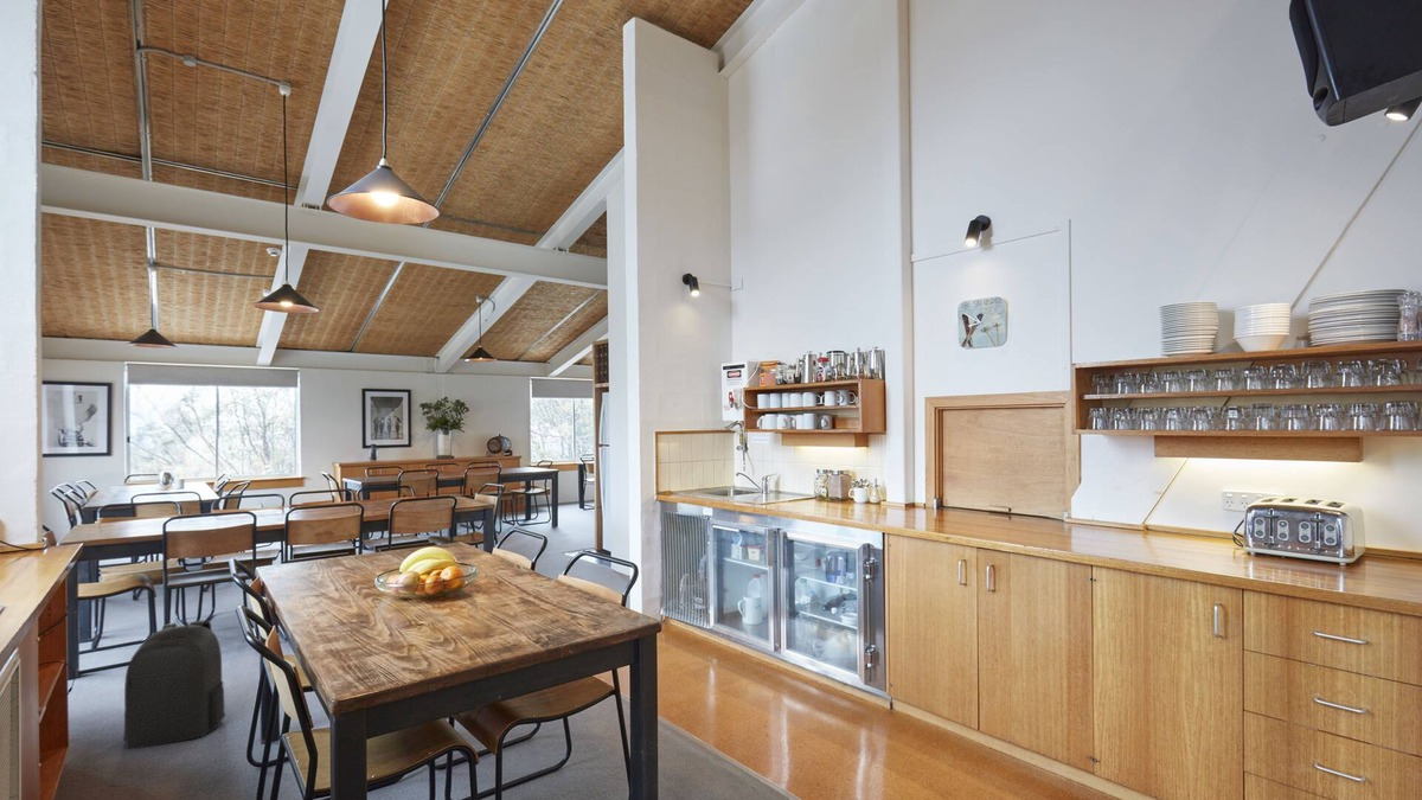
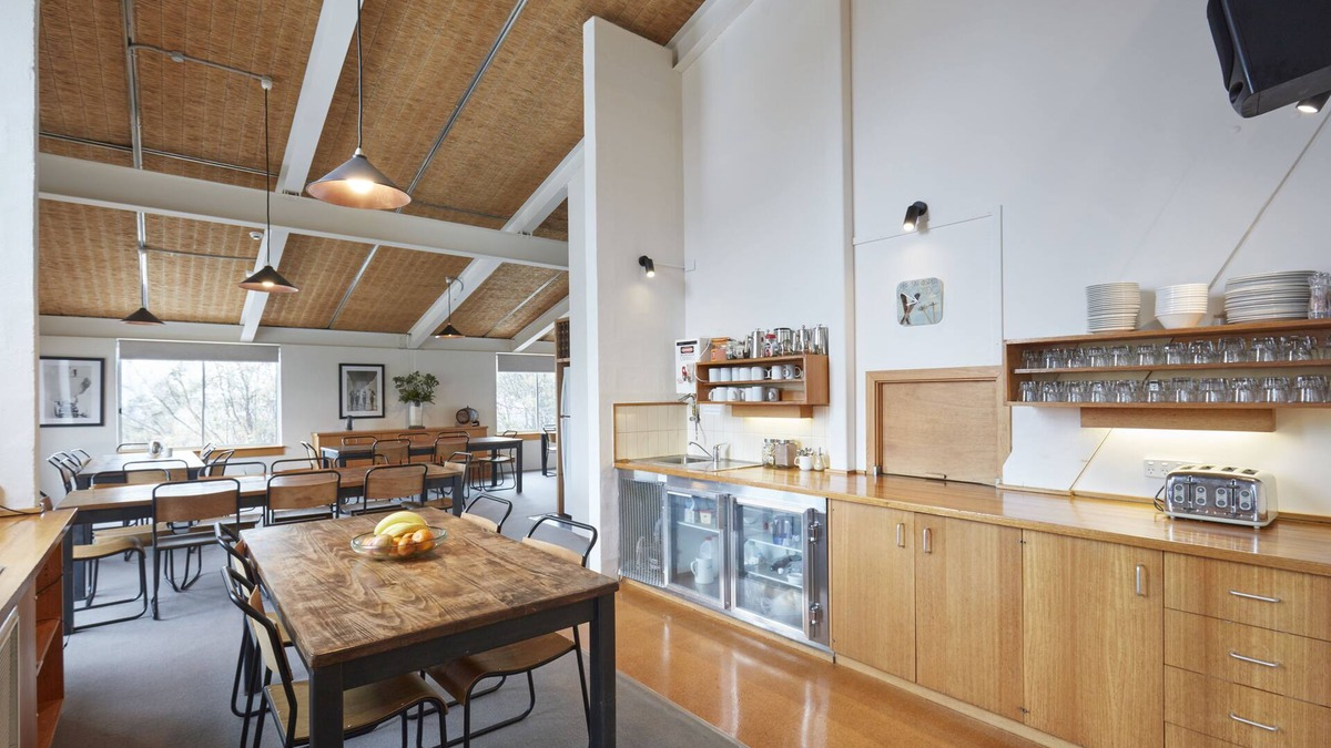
- backpack [122,619,226,750]
